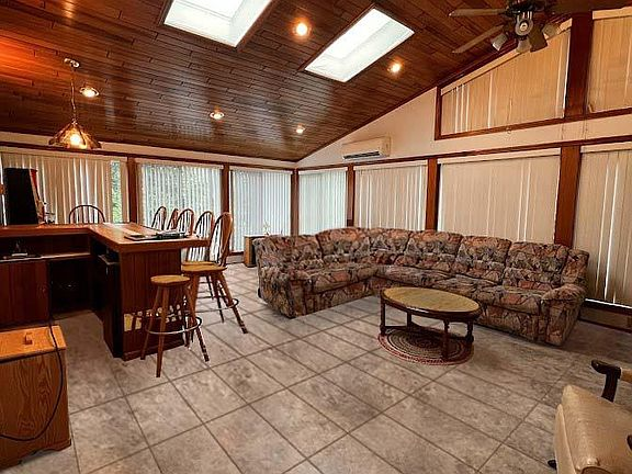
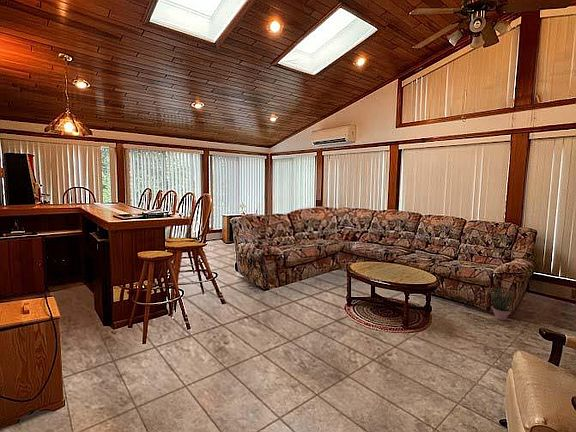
+ potted plant [488,286,514,322]
